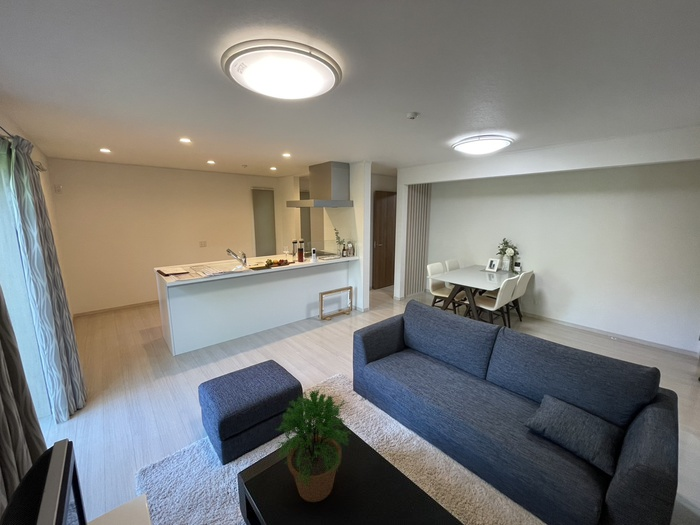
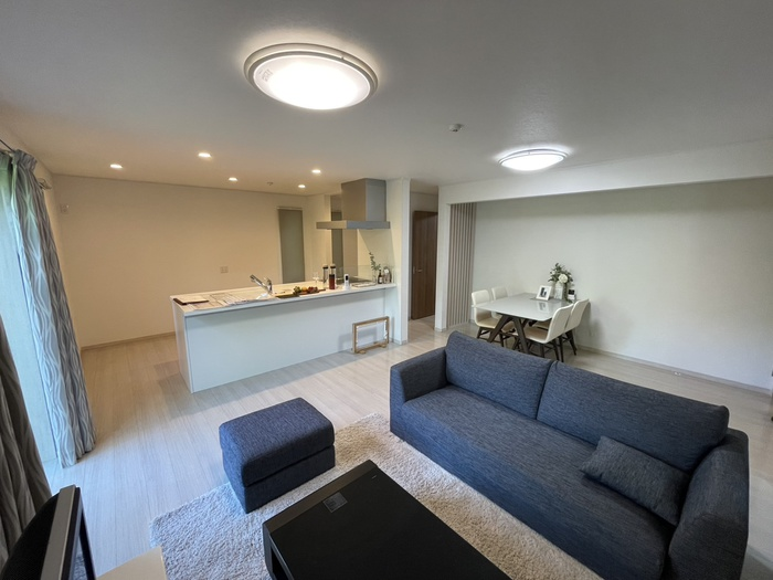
- potted plant [274,388,352,503]
